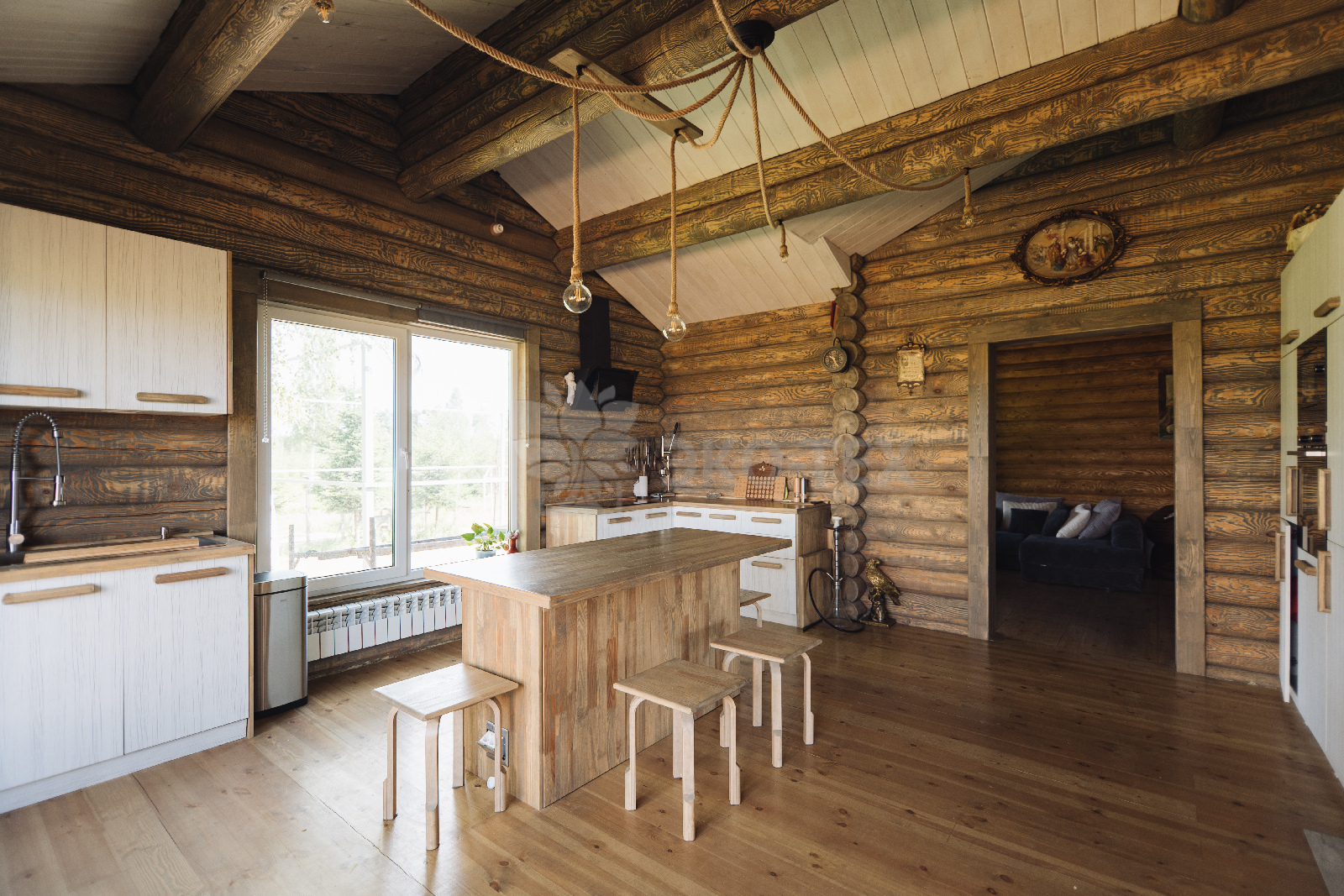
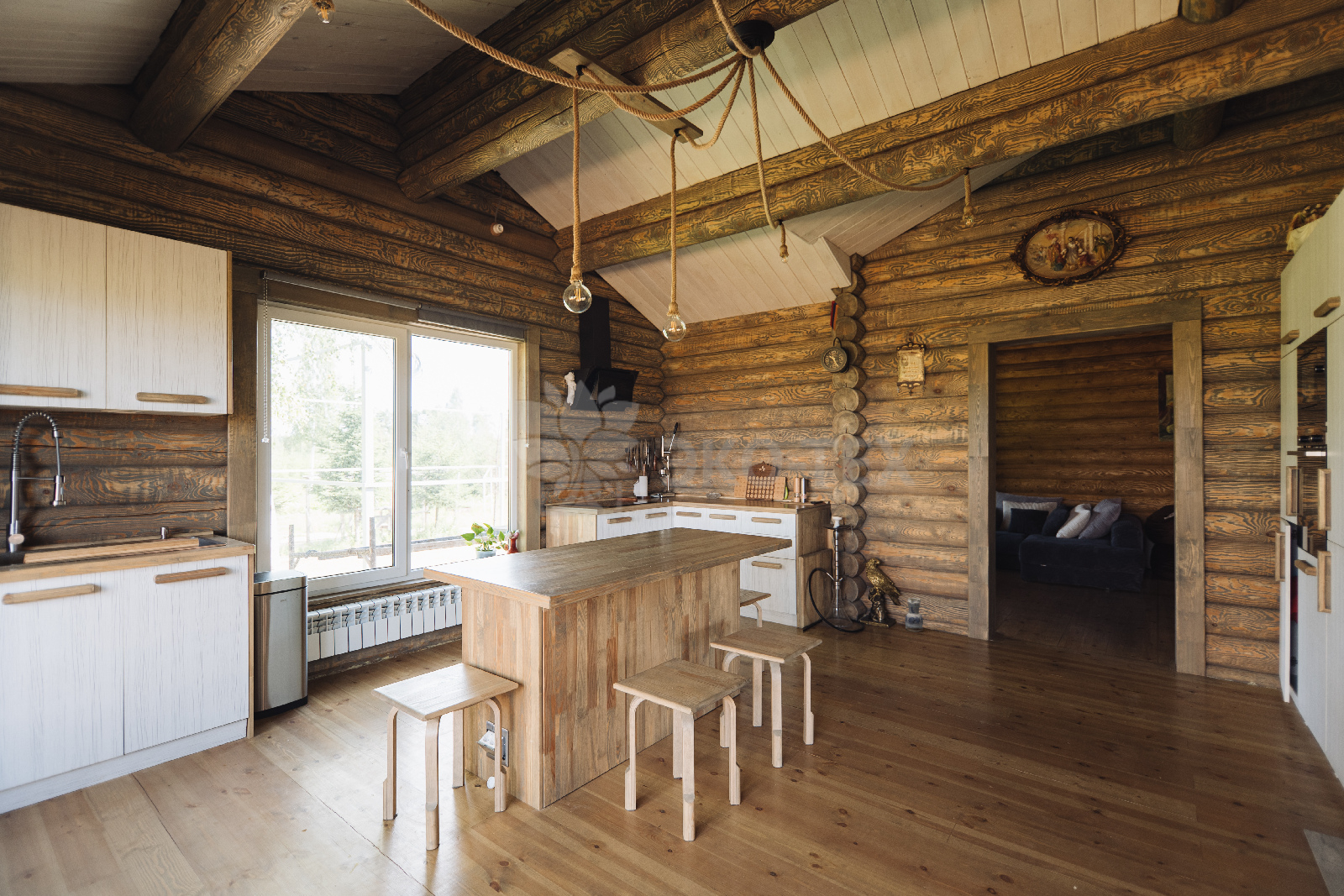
+ ceramic jug [904,597,924,632]
